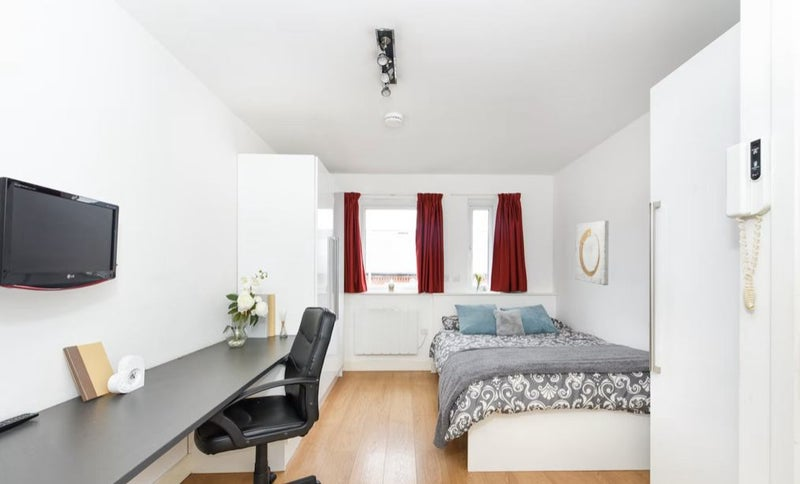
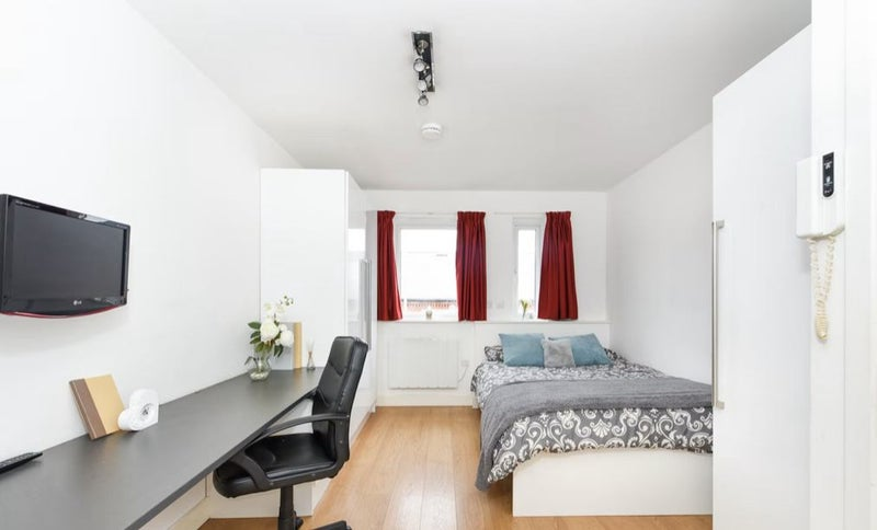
- wall art [574,220,610,286]
